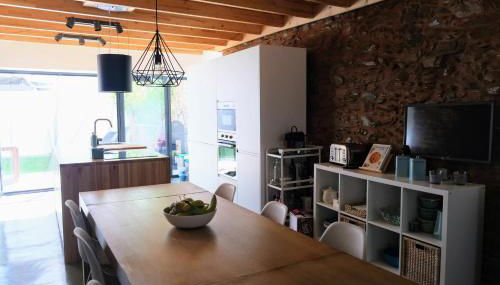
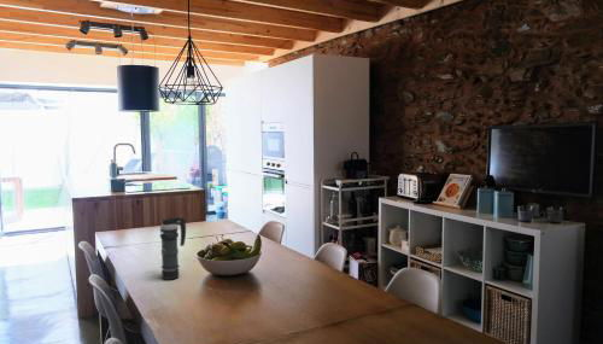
+ smoke grenade [159,216,187,281]
